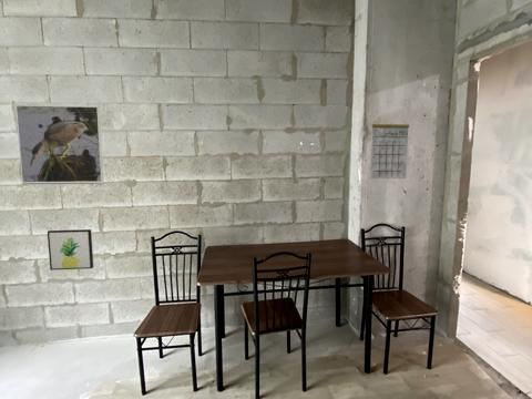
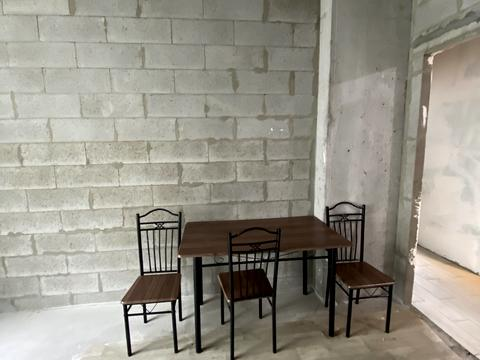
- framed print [14,103,104,186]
- calendar [370,114,410,180]
- wall art [47,228,94,272]
